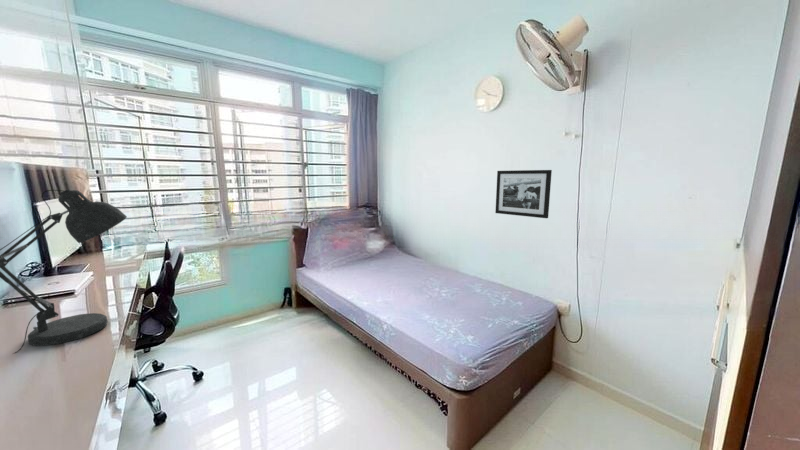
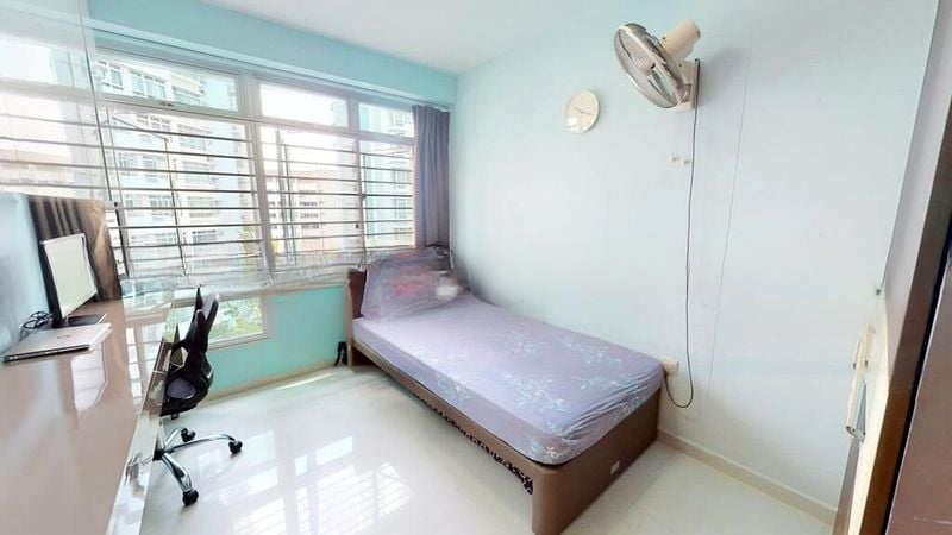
- desk lamp [0,188,128,355]
- picture frame [494,169,553,219]
